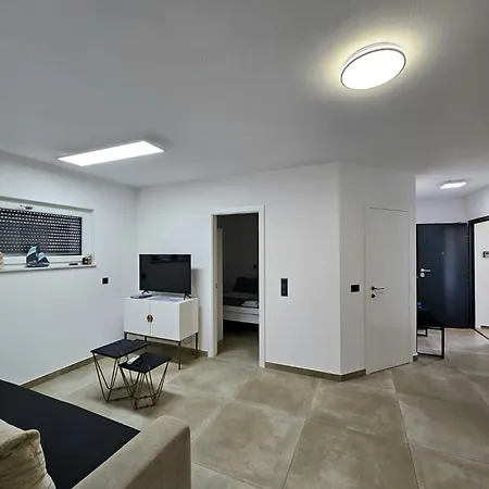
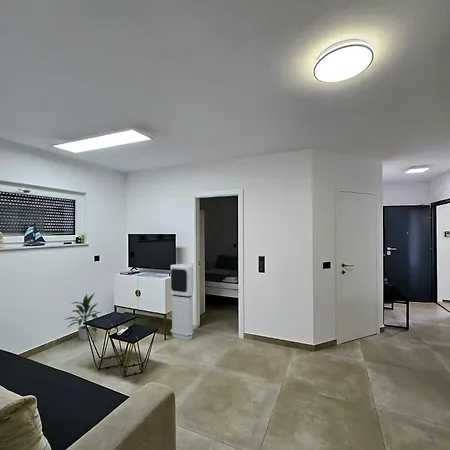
+ air purifier [170,262,195,341]
+ indoor plant [64,293,102,342]
